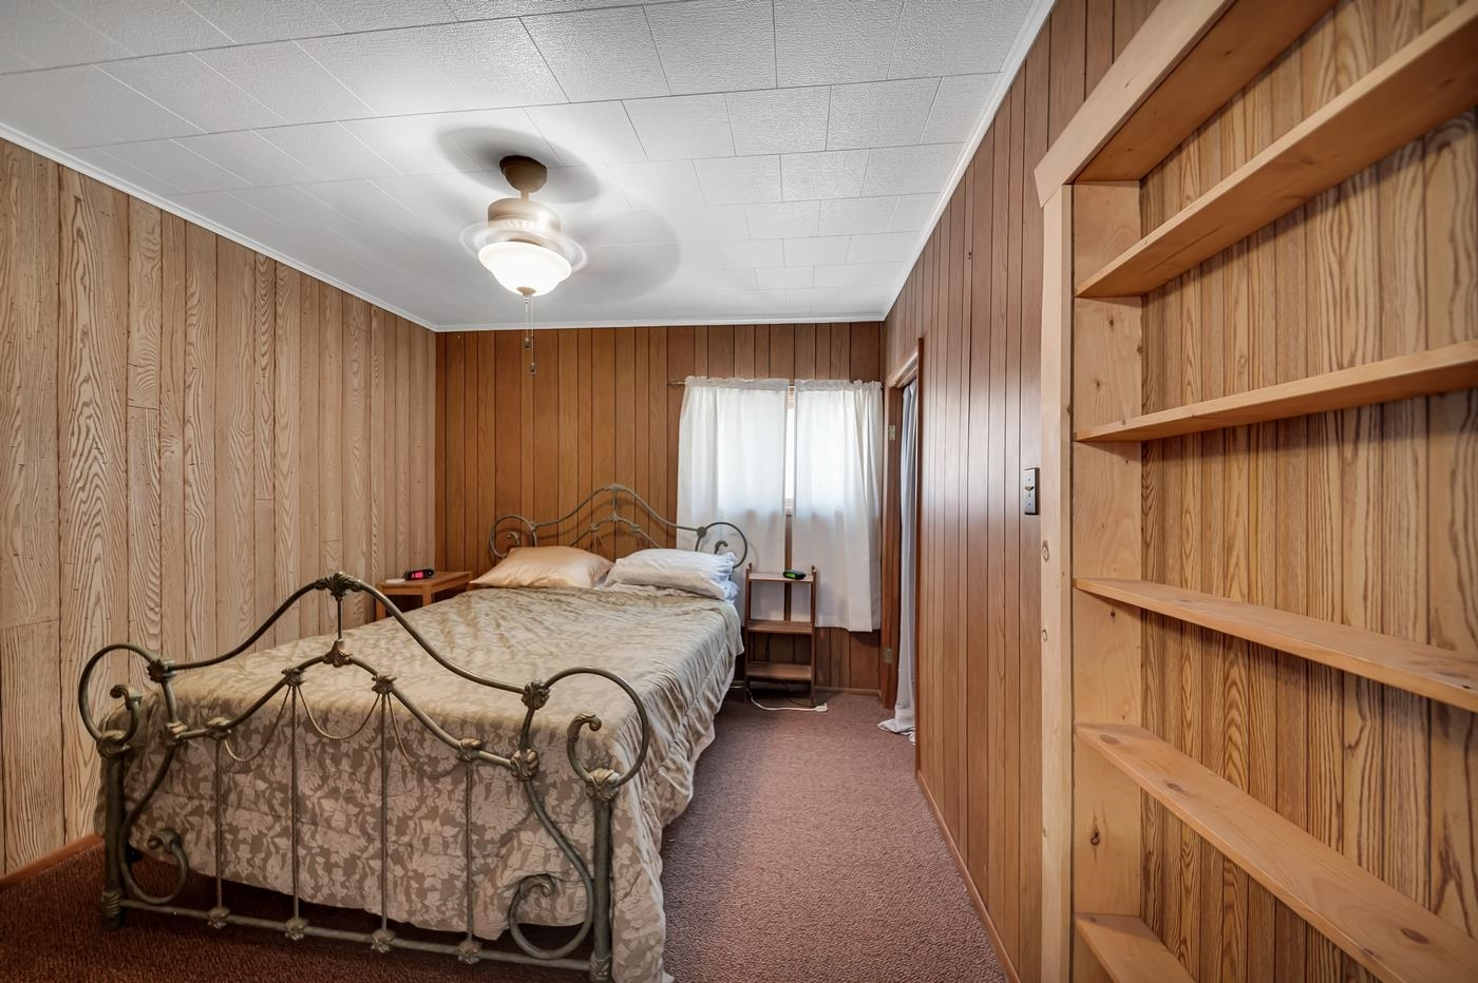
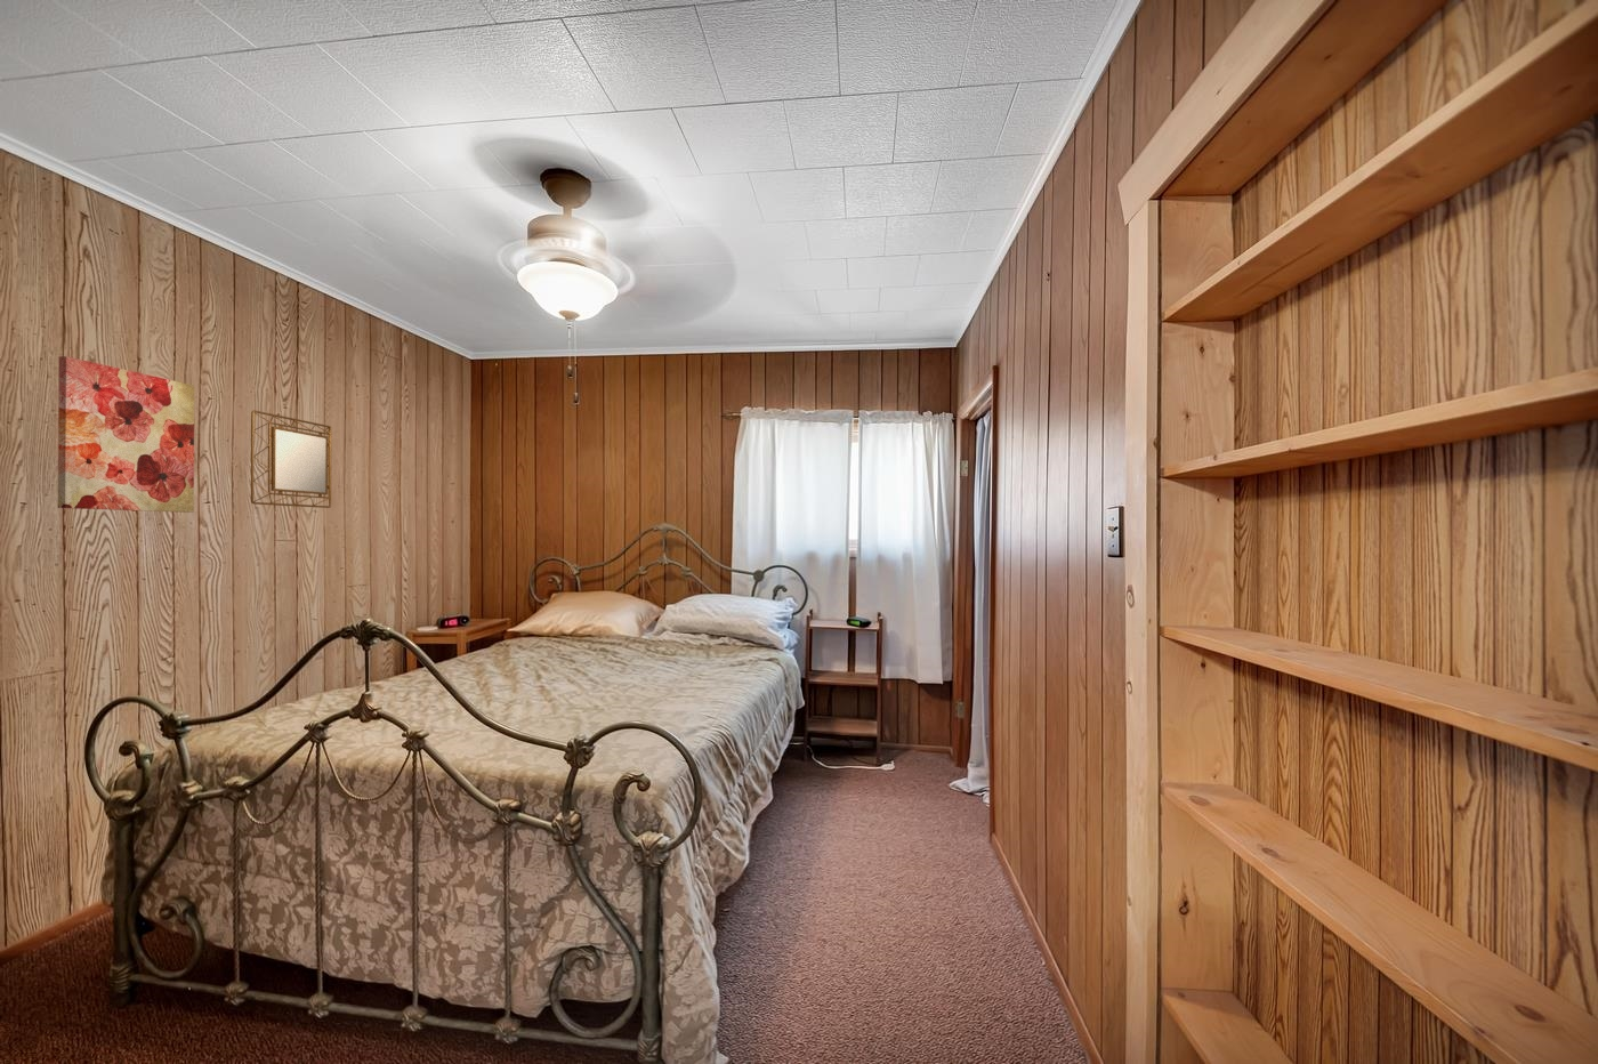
+ wall art [57,355,195,514]
+ home mirror [251,410,332,509]
